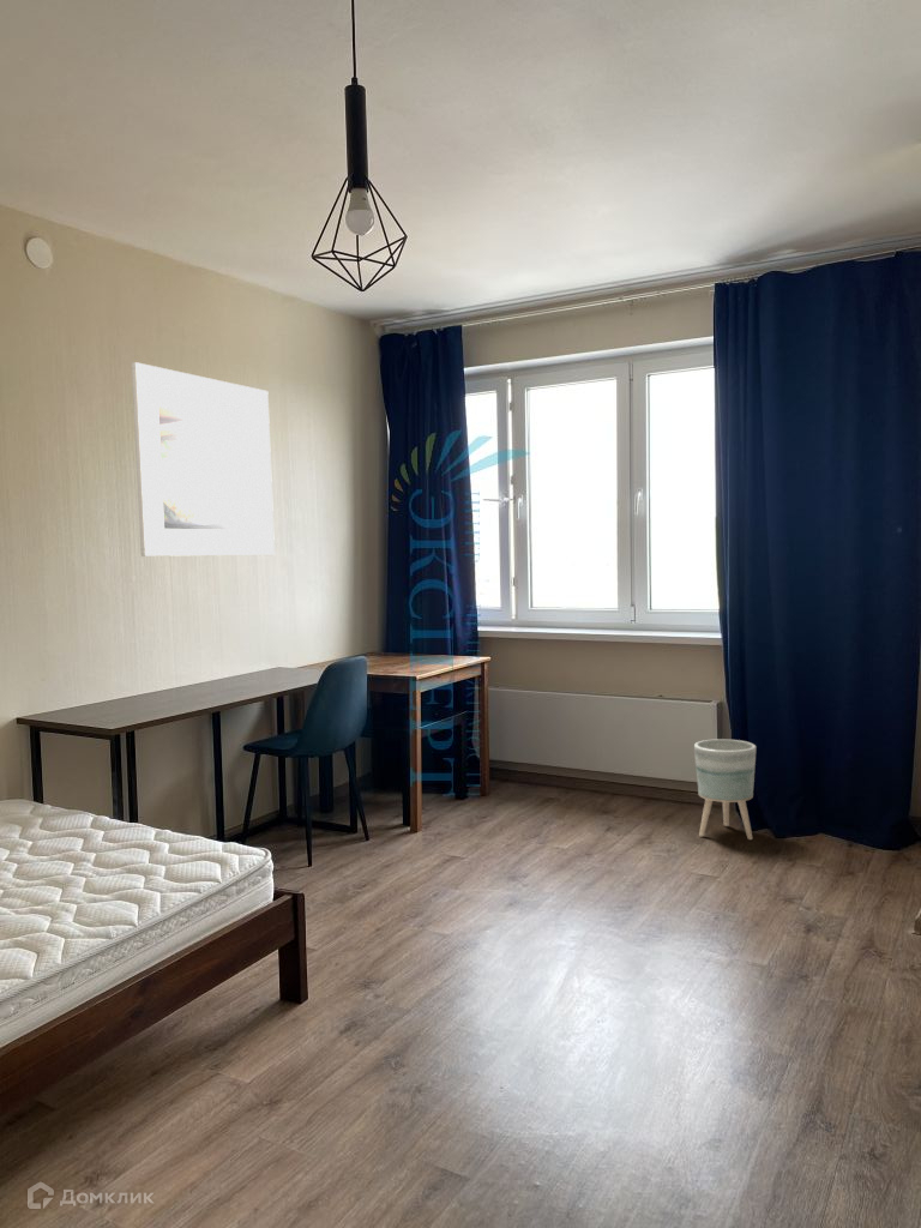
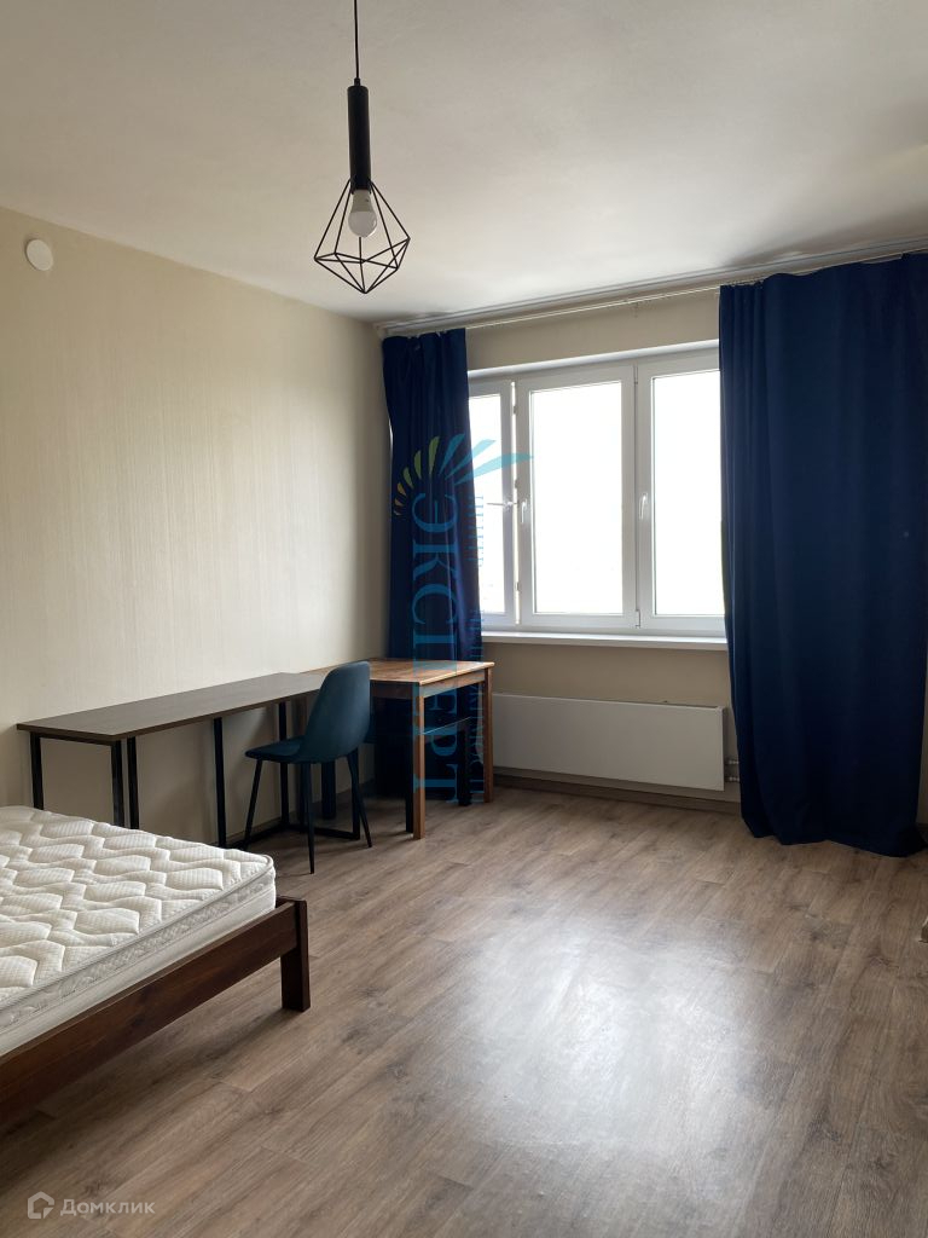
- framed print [131,361,276,558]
- planter [693,738,757,841]
